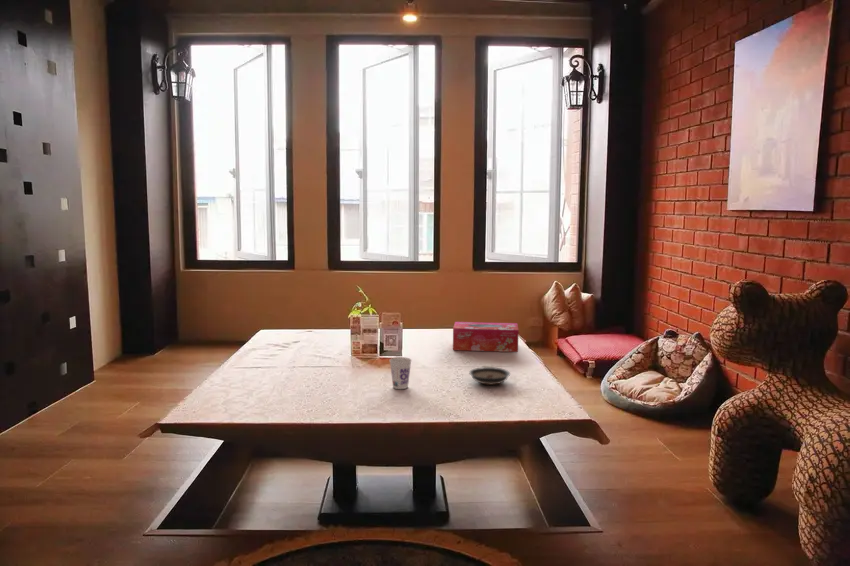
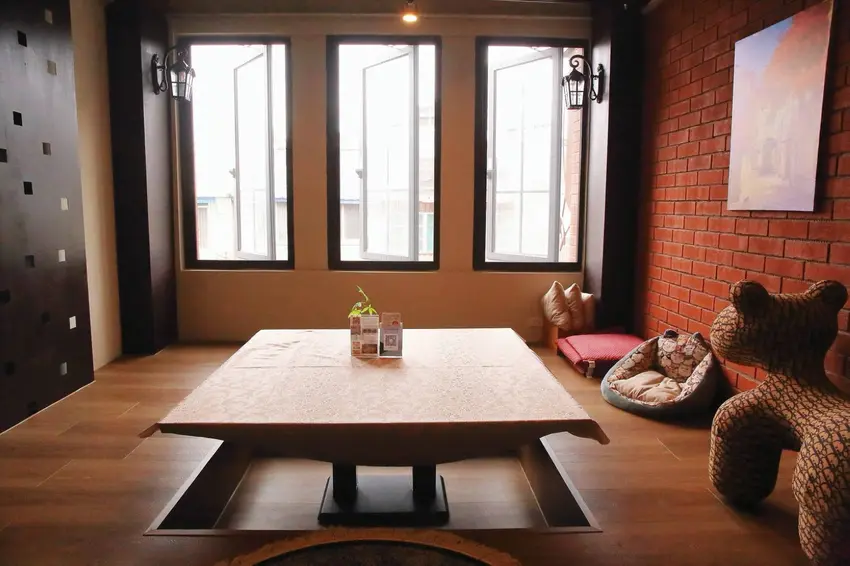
- cup [388,356,413,390]
- saucer [468,366,511,386]
- tissue box [452,321,520,353]
